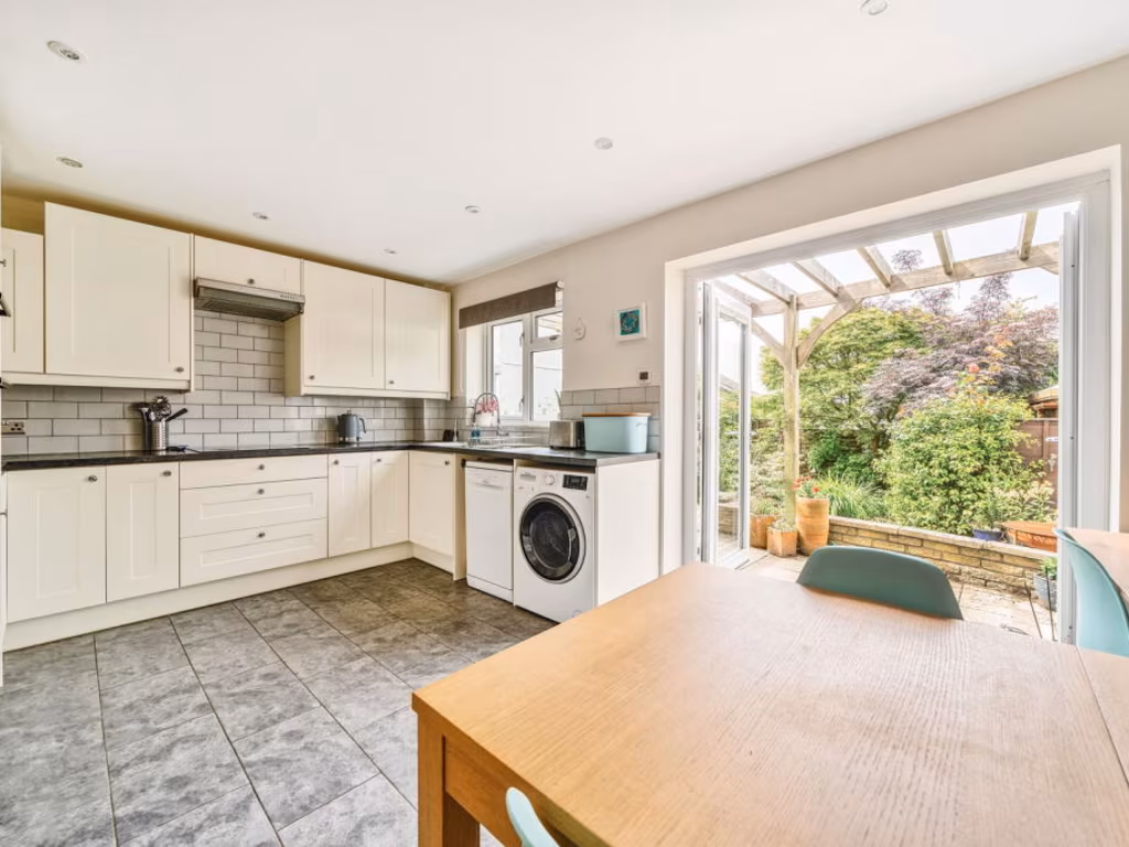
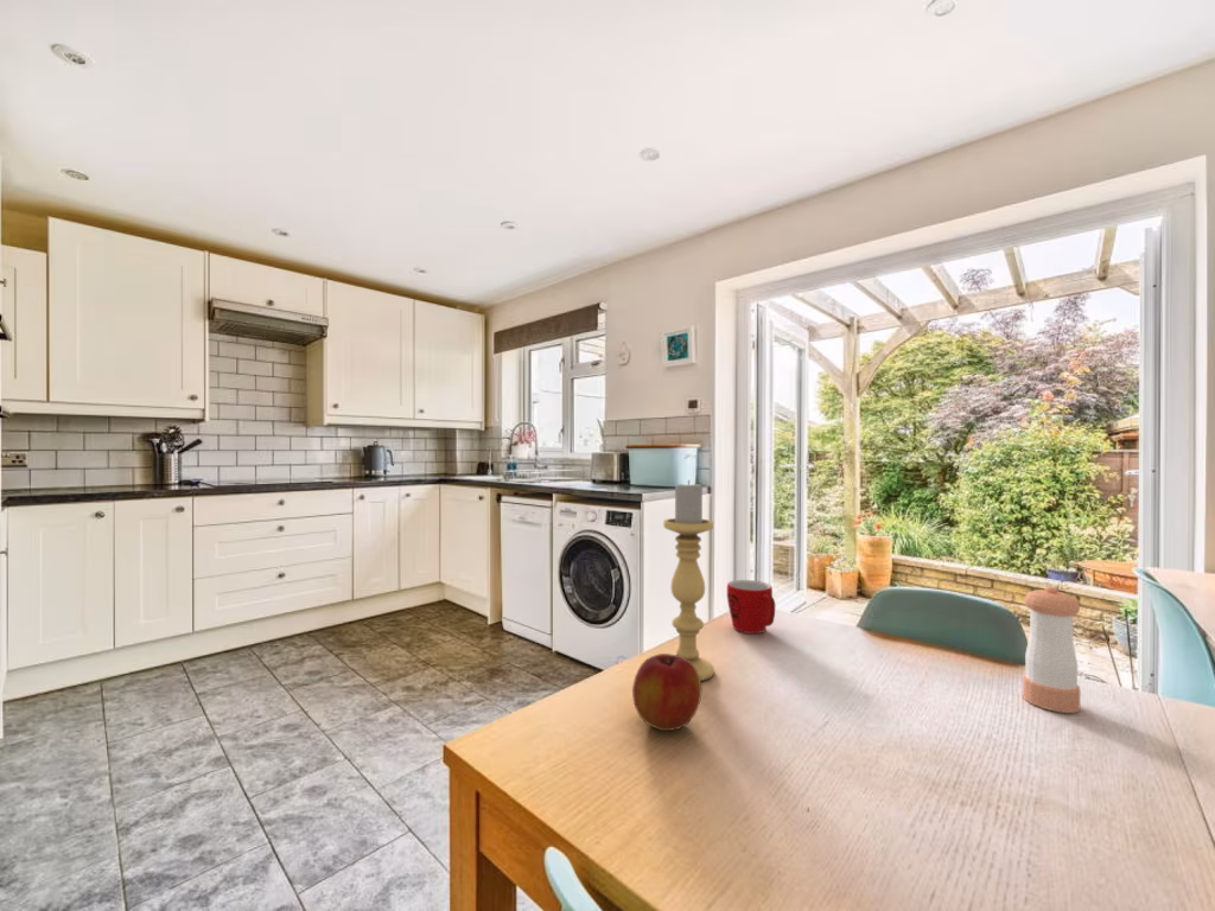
+ apple [631,652,702,732]
+ mug [726,579,776,635]
+ pepper shaker [1022,586,1081,714]
+ candle holder [662,479,715,682]
